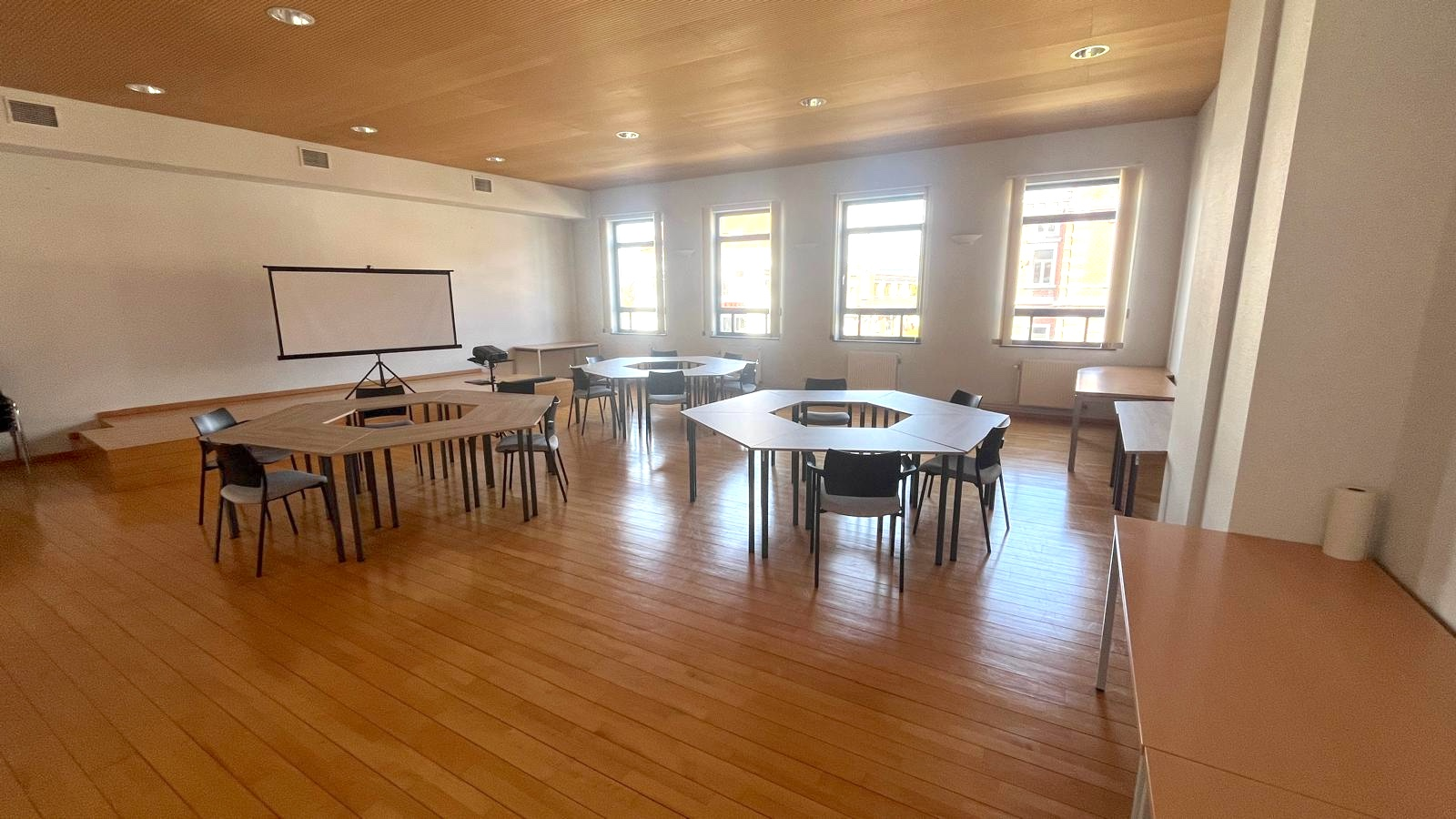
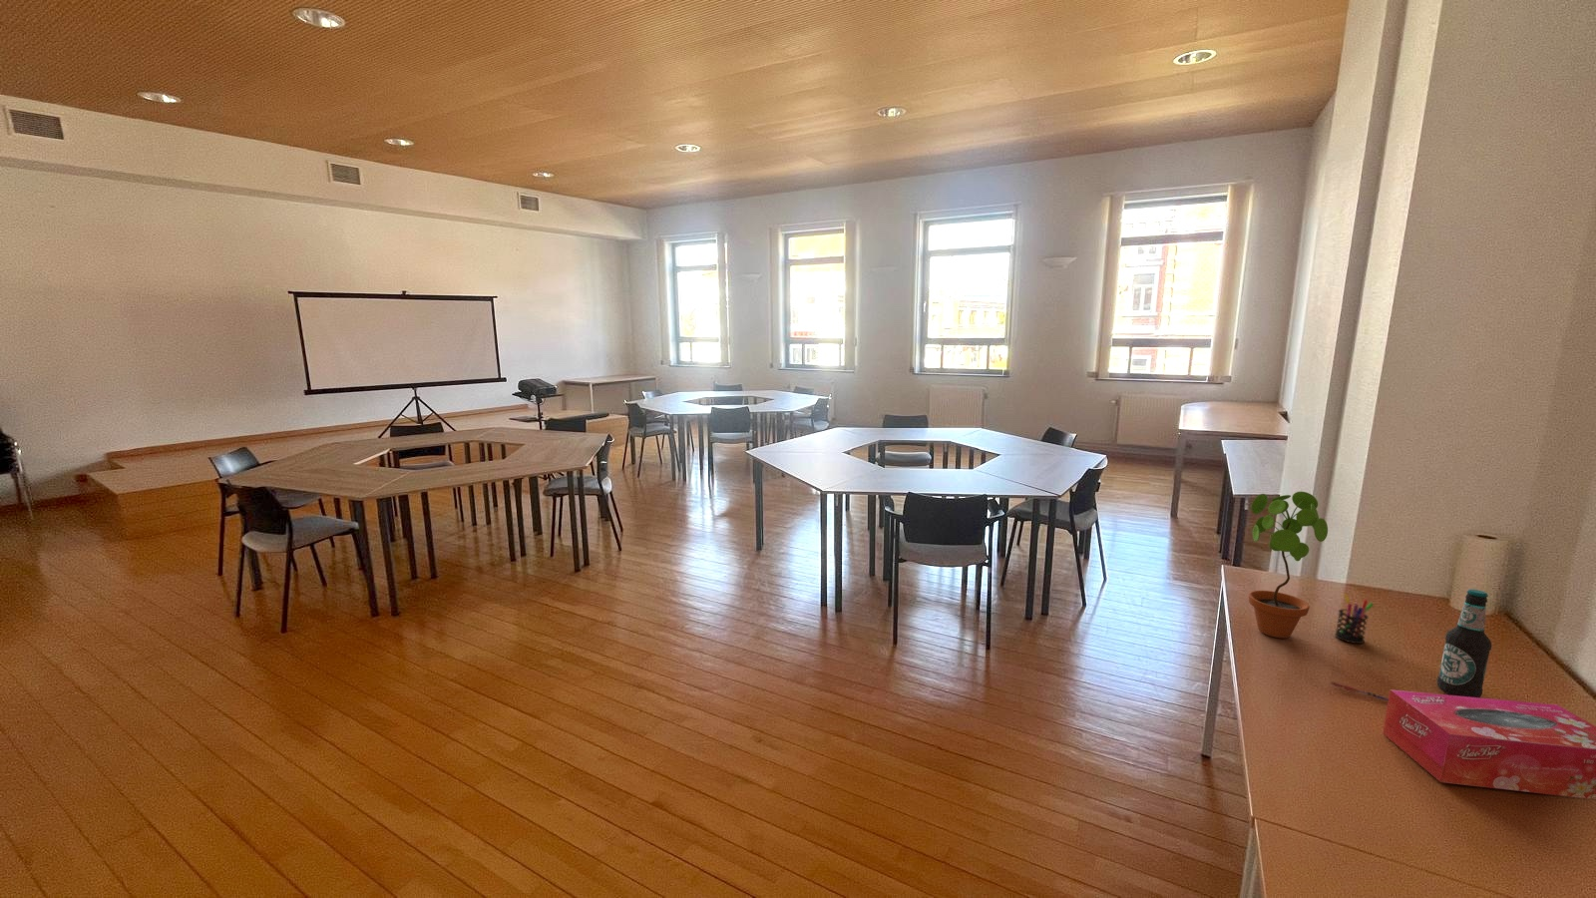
+ pen holder [1334,593,1375,645]
+ tissue box [1381,690,1596,800]
+ pen [1330,681,1389,702]
+ potted plant [1247,491,1329,638]
+ bottle [1436,589,1492,698]
